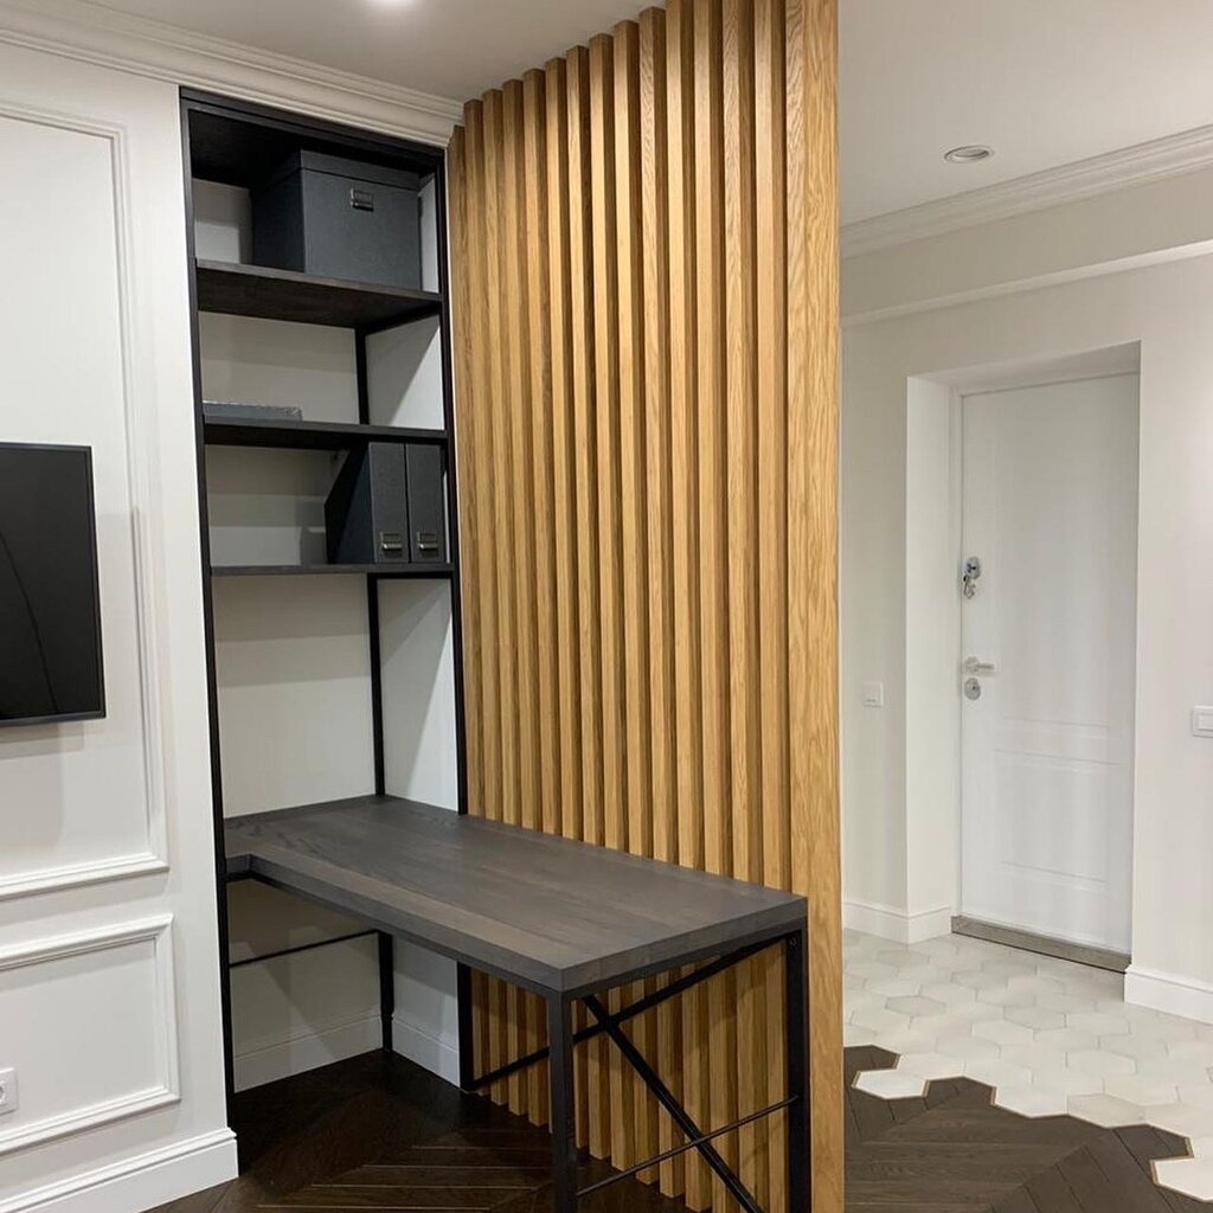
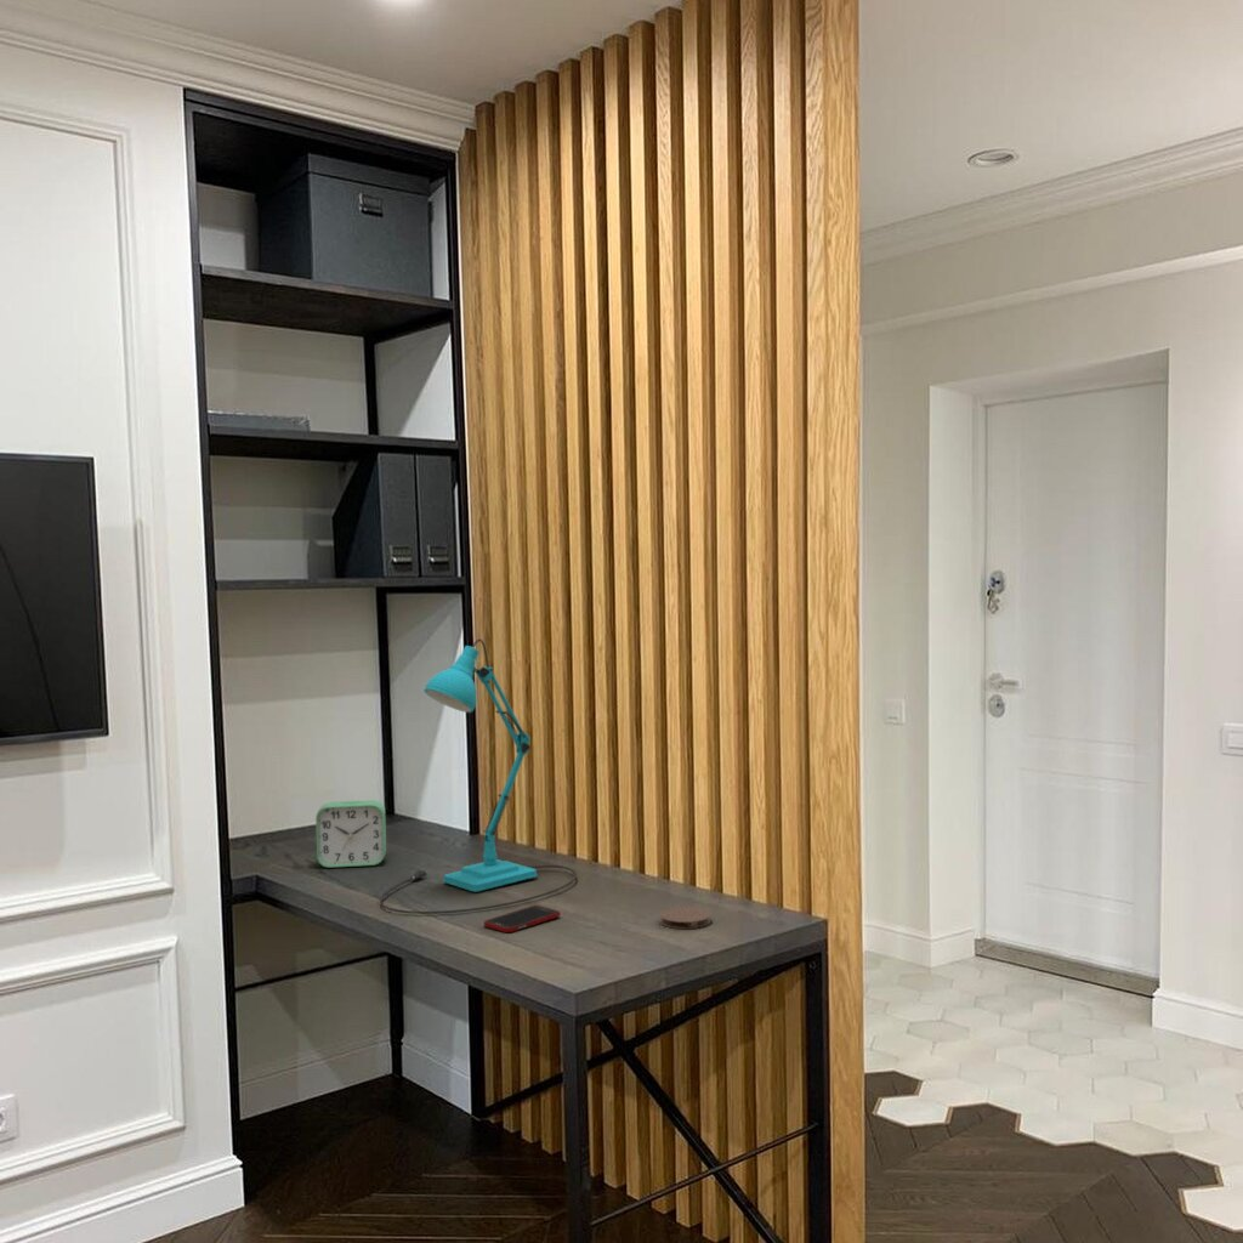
+ cell phone [483,904,562,933]
+ alarm clock [314,799,387,869]
+ coaster [659,906,711,930]
+ desk lamp [379,637,578,915]
